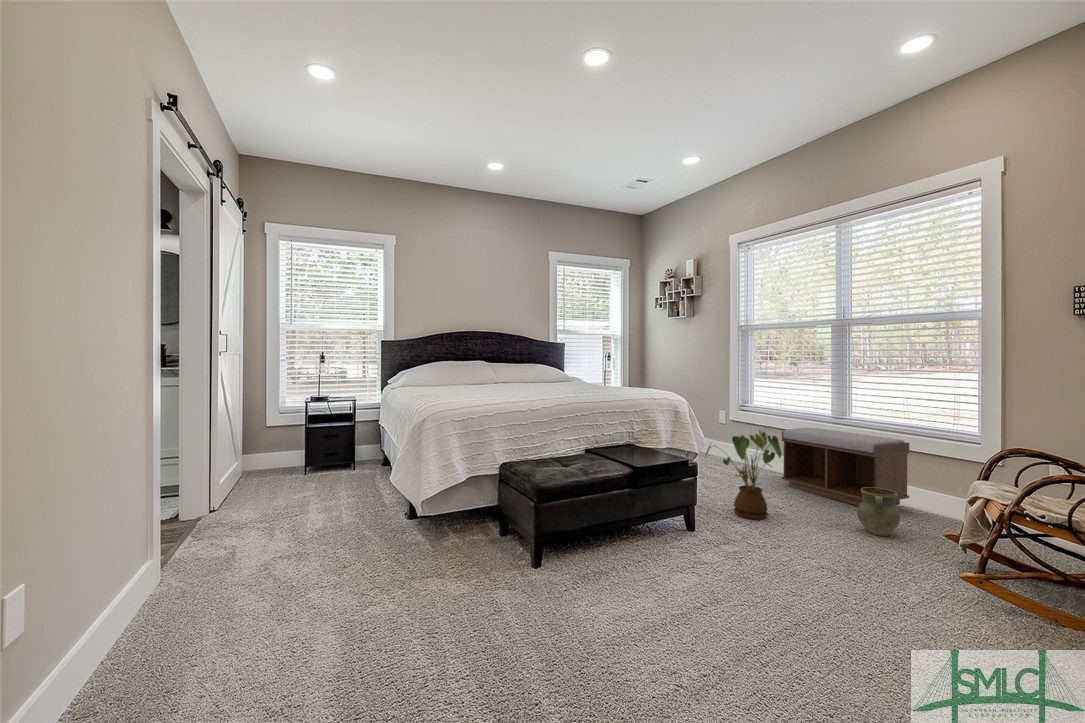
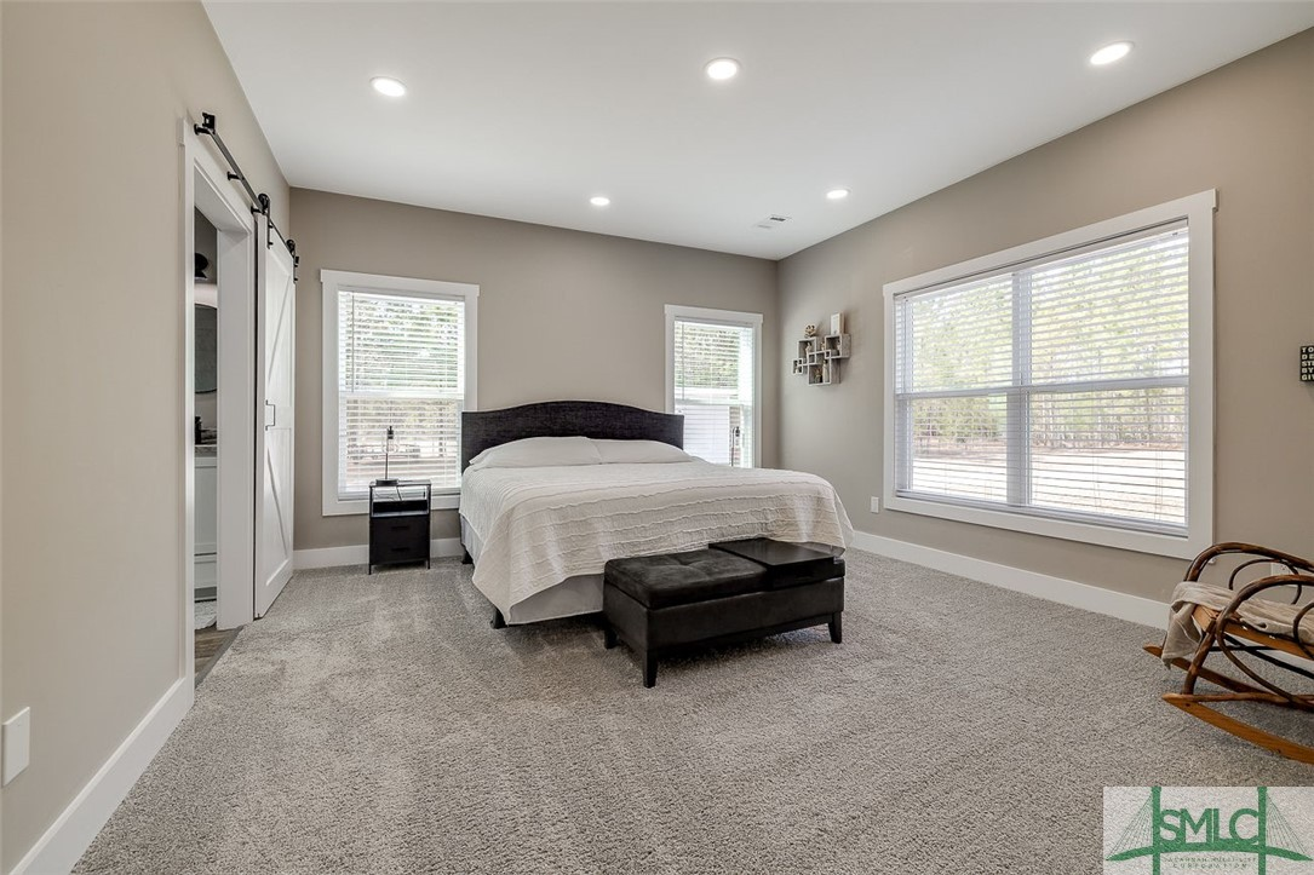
- ceramic jug [856,487,901,537]
- house plant [704,429,783,520]
- bench [781,427,910,506]
